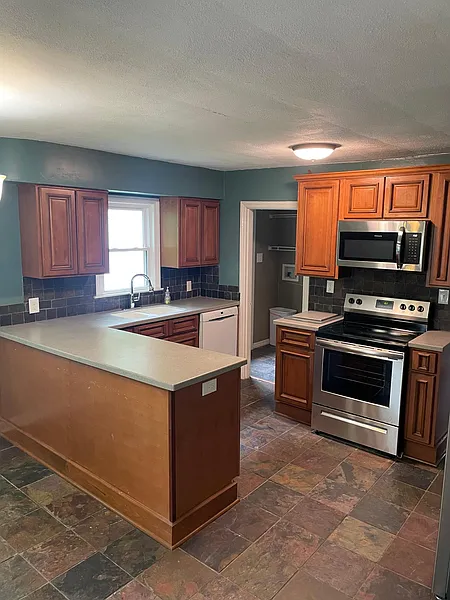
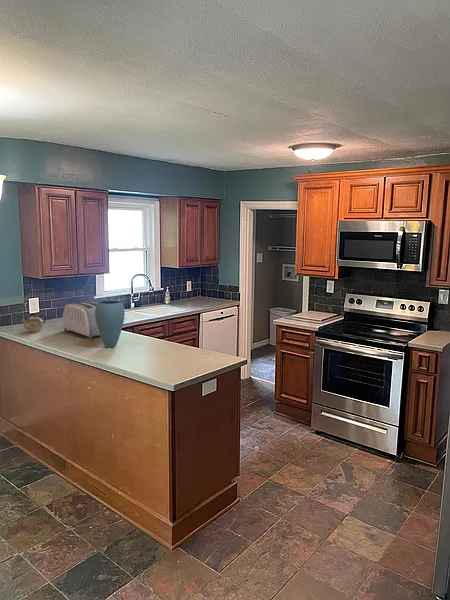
+ toaster [62,301,101,340]
+ teapot [18,313,47,333]
+ vase [95,300,126,348]
